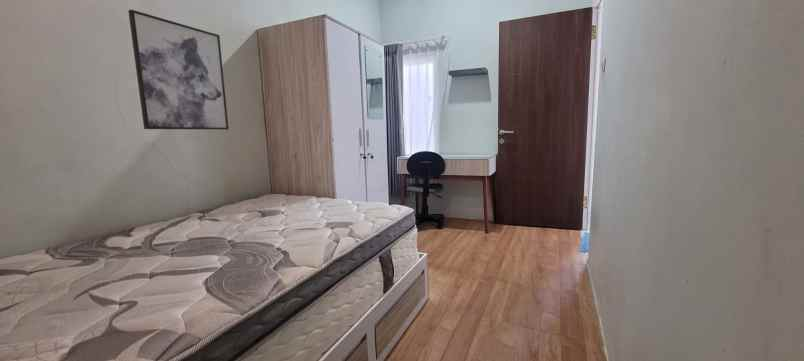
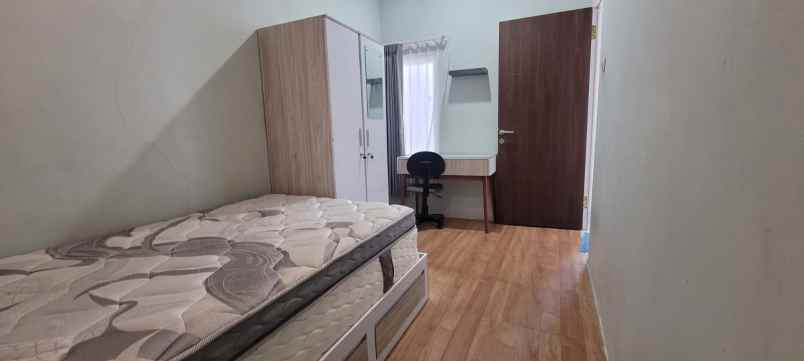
- wall art [127,9,230,130]
